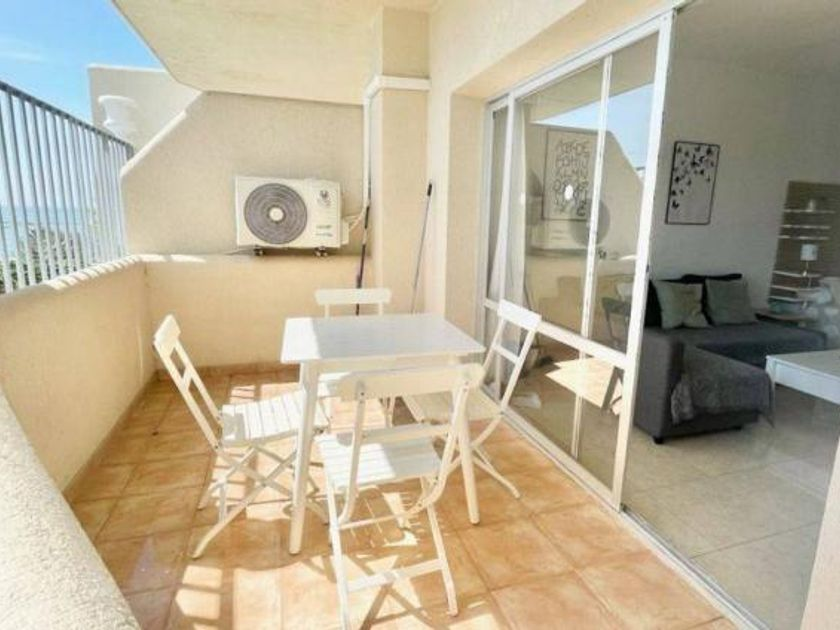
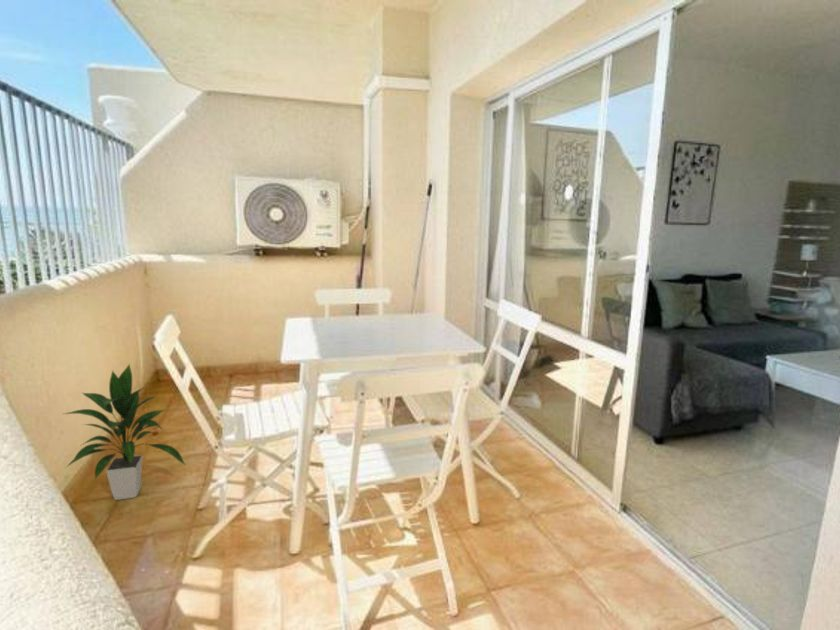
+ indoor plant [63,363,186,501]
